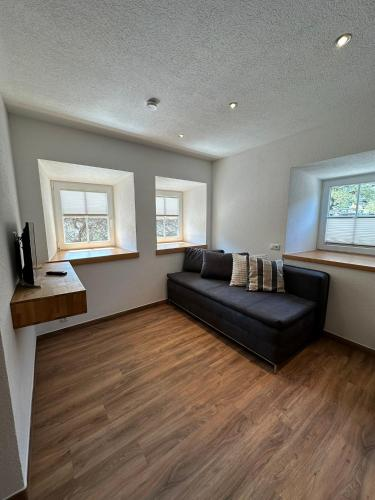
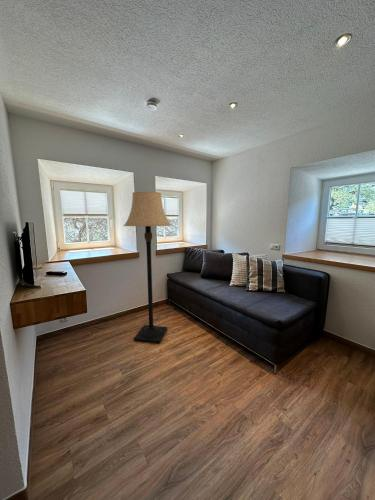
+ lamp [123,190,172,344]
